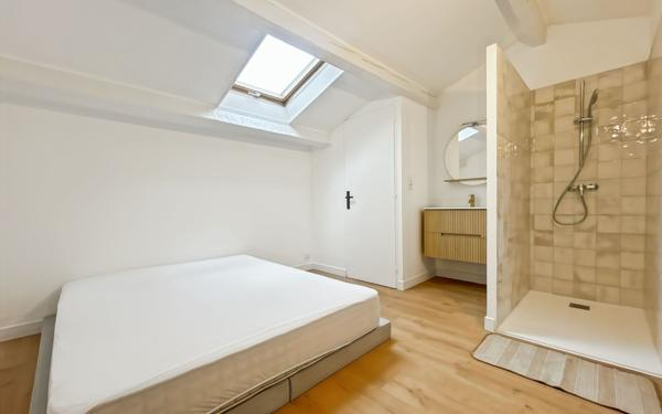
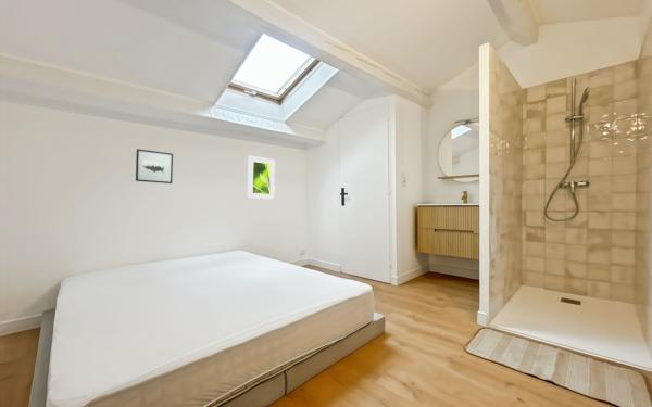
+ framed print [247,154,276,201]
+ wall art [135,148,174,185]
